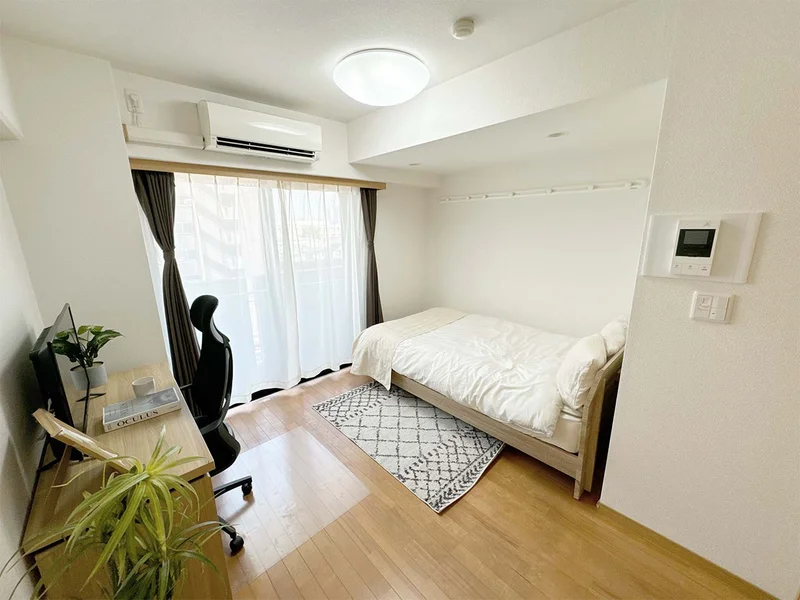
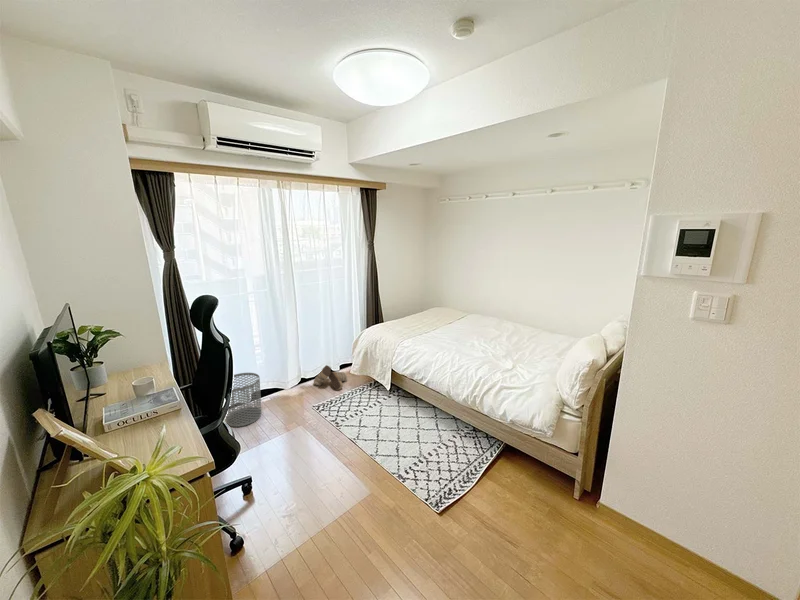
+ boots [312,364,348,391]
+ waste bin [225,372,262,428]
